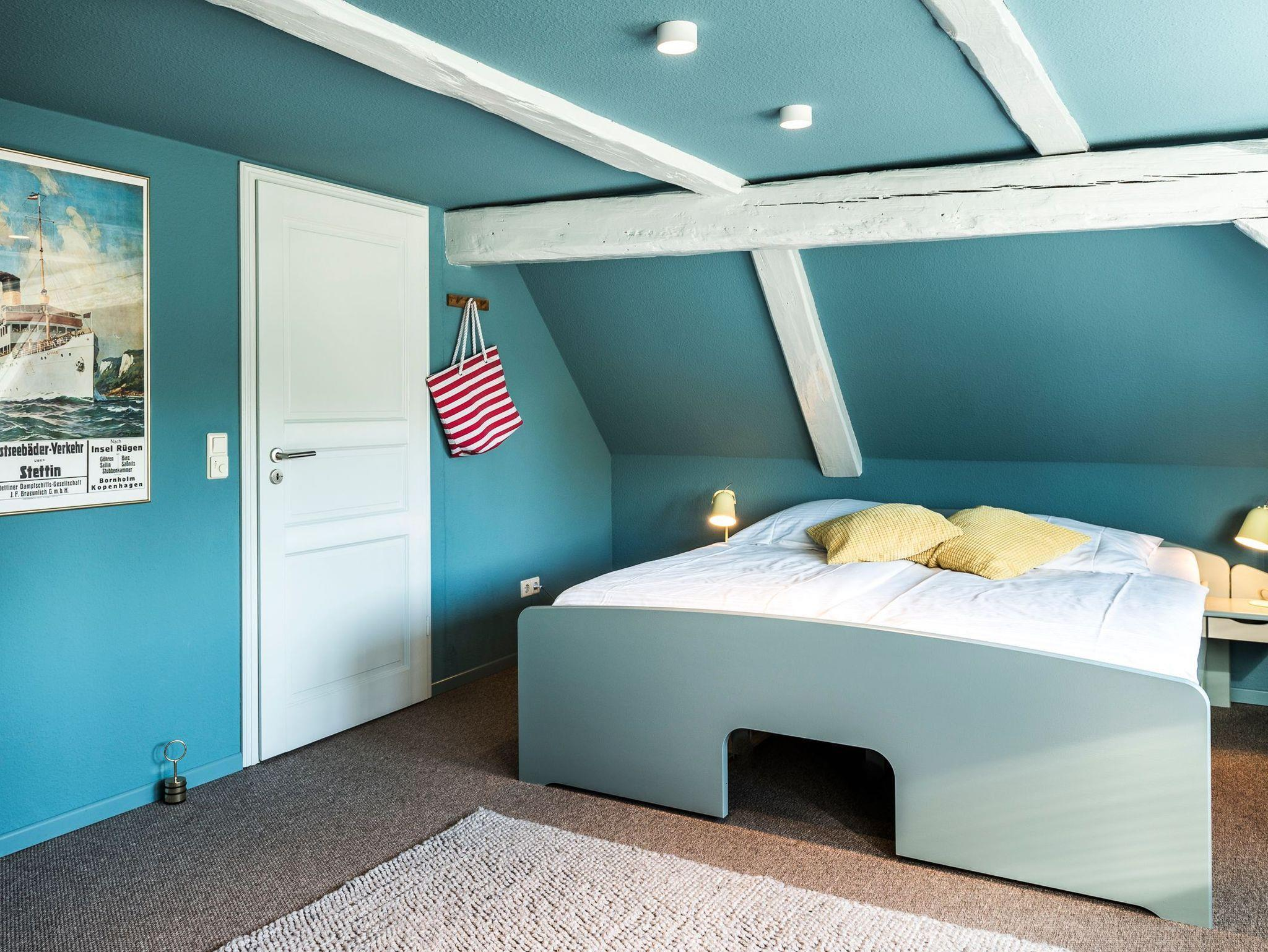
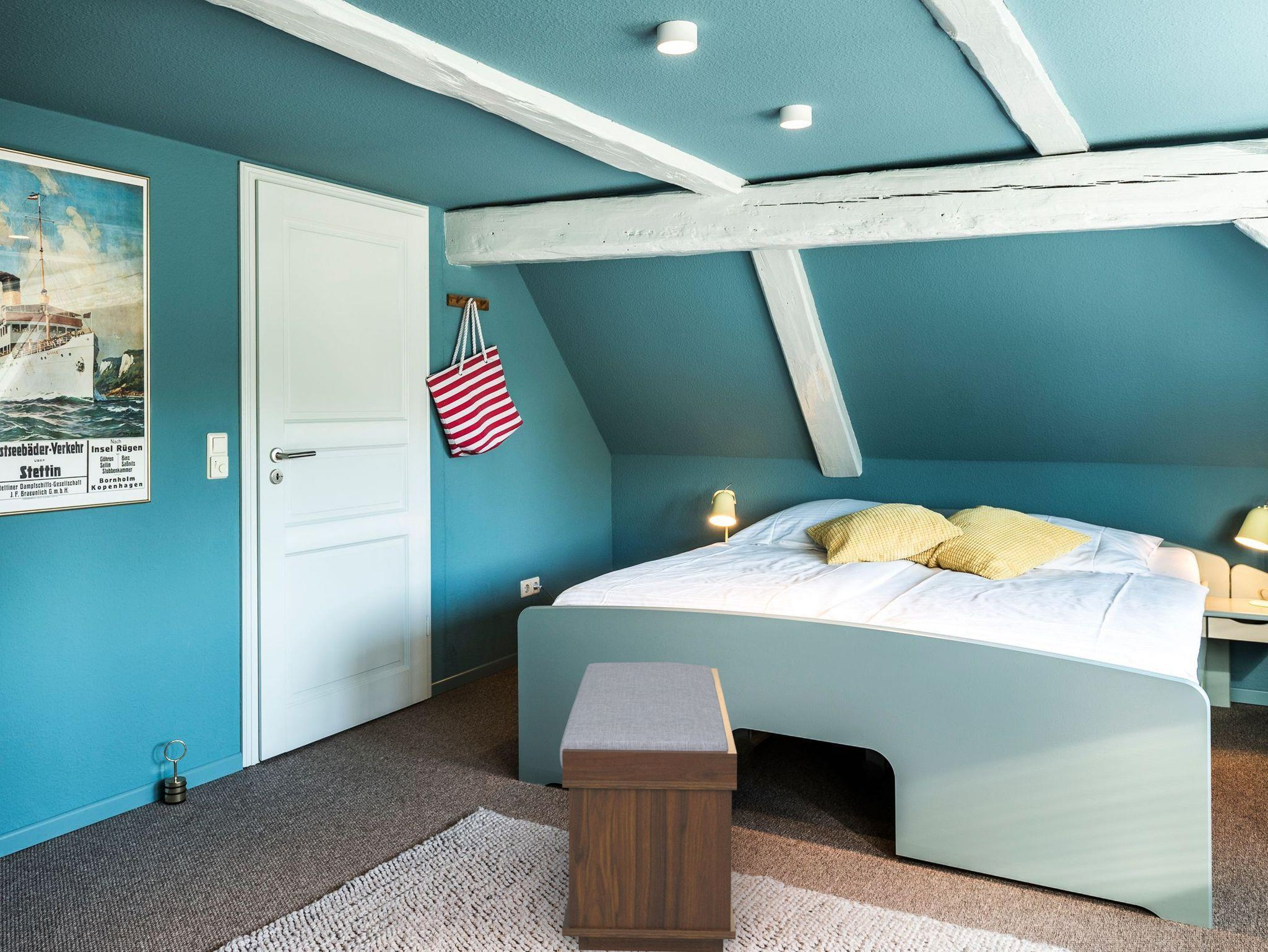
+ bench [559,662,737,952]
